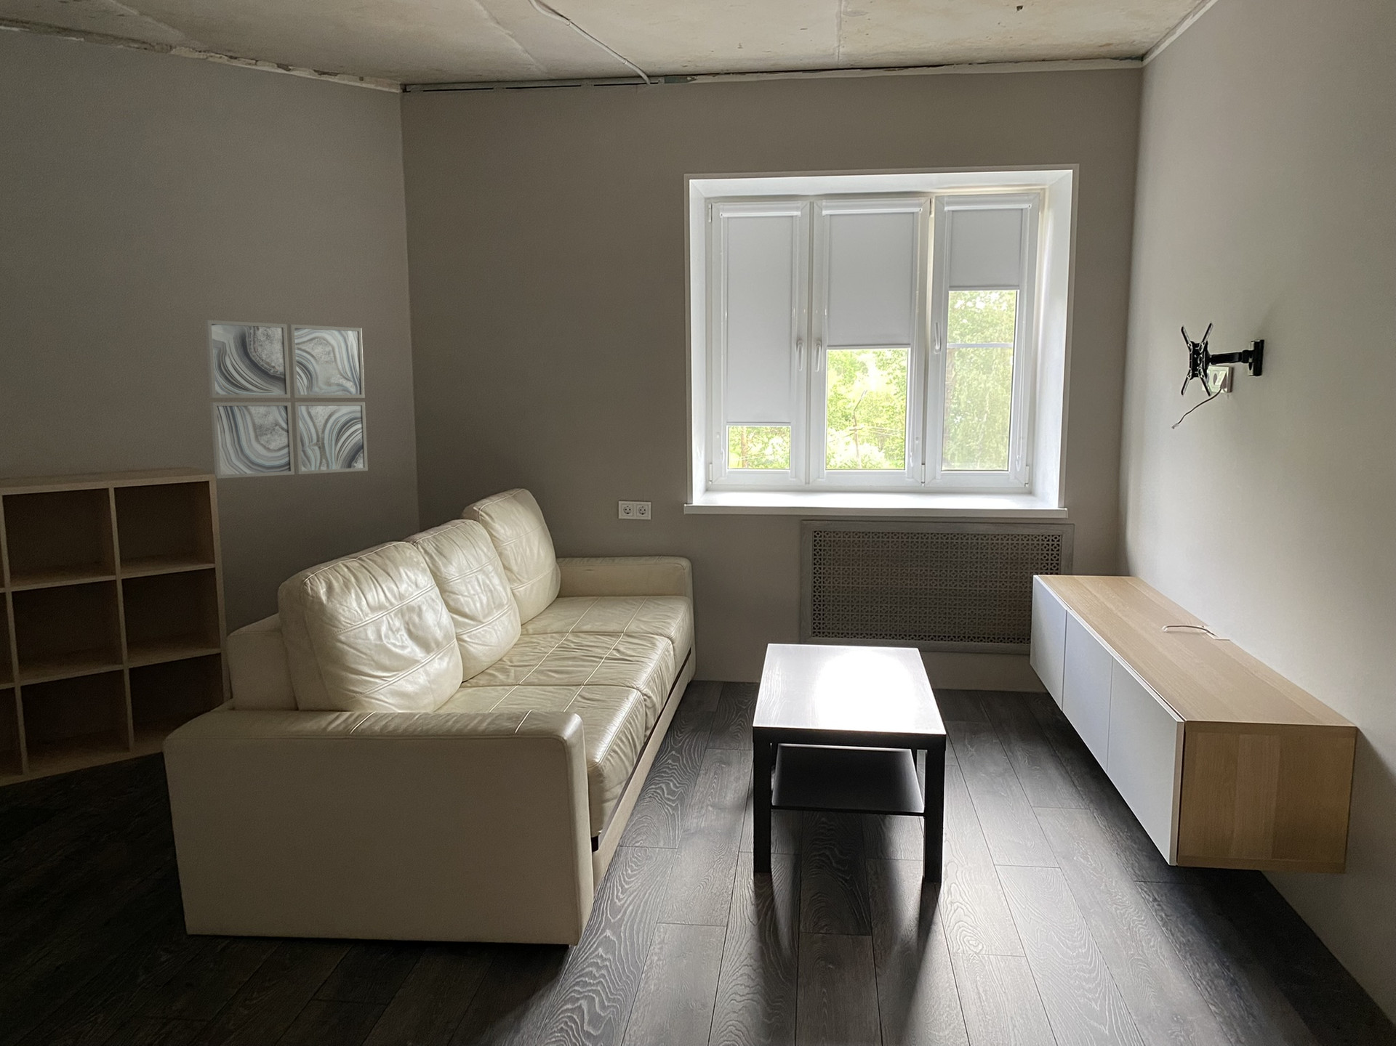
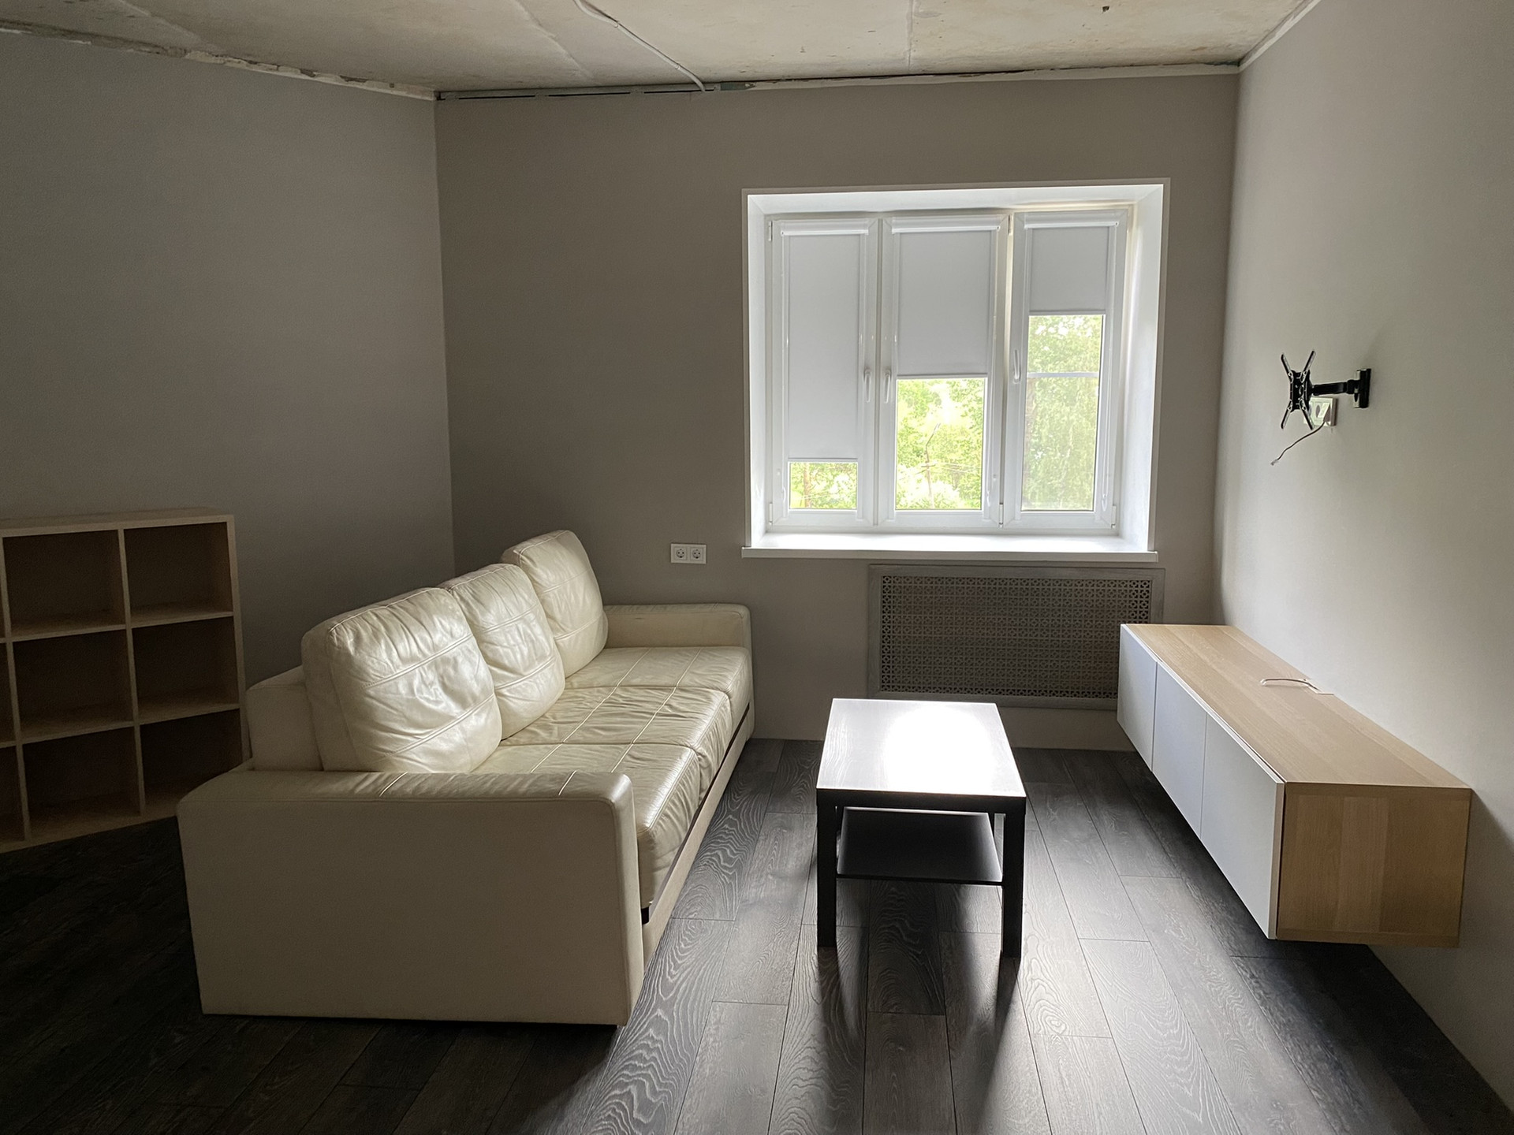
- wall art [204,320,368,479]
